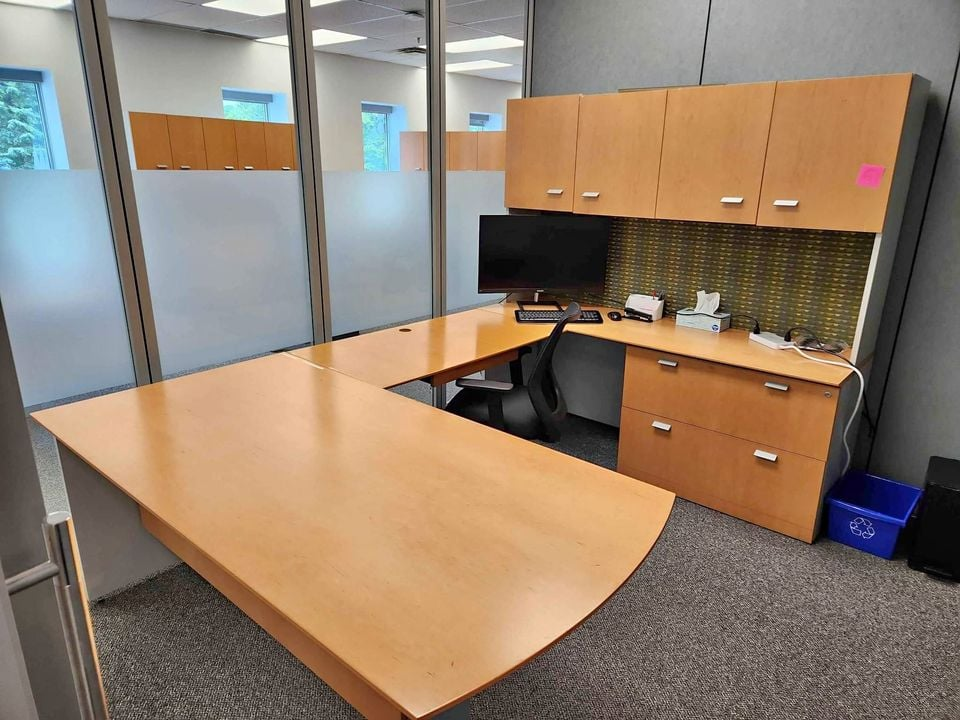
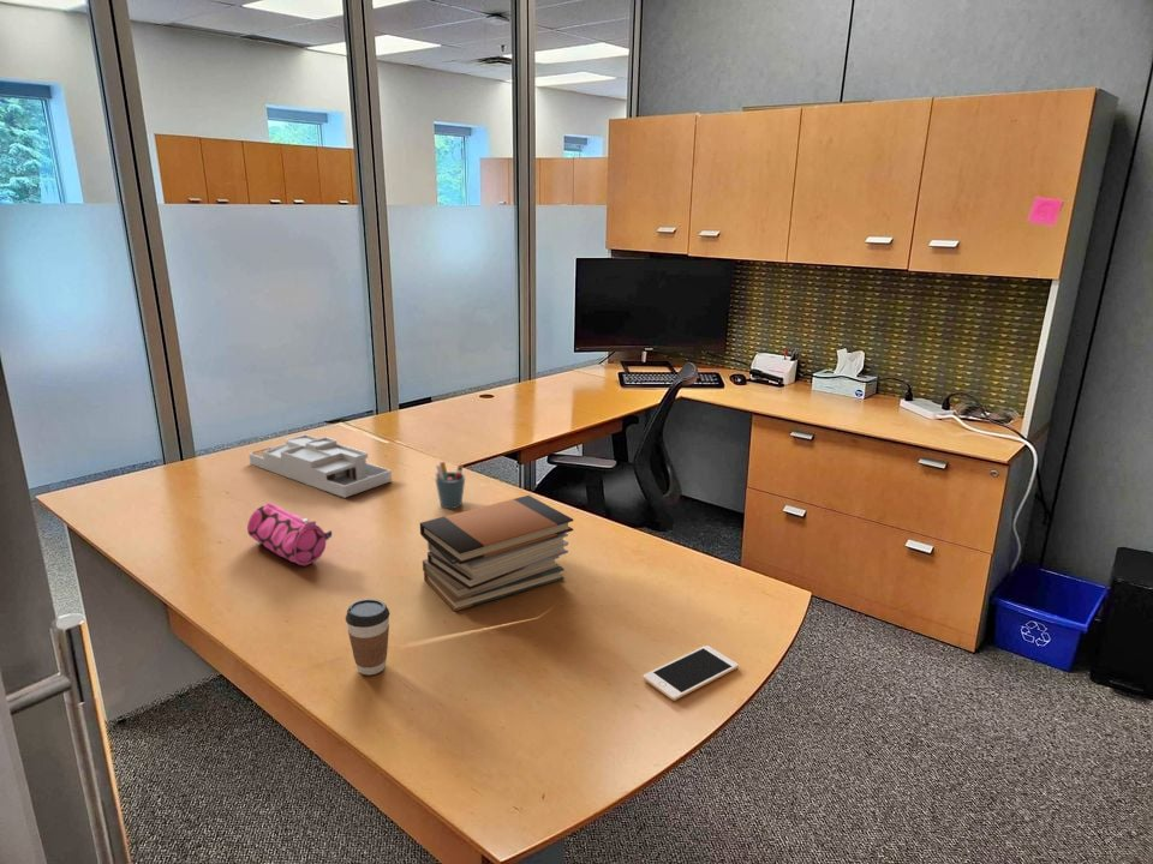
+ pen holder [434,461,466,510]
+ pencil case [246,502,333,566]
+ cell phone [643,644,740,702]
+ desk organizer [247,433,393,499]
+ book stack [419,494,574,613]
+ coffee cup [345,598,392,676]
